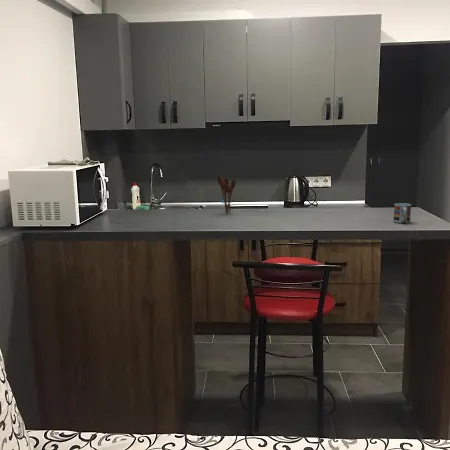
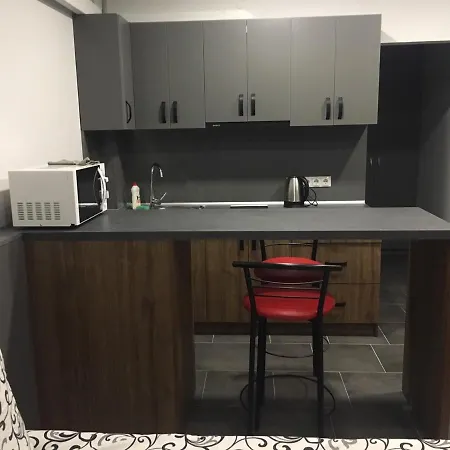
- cup [393,202,412,224]
- utensil holder [217,174,237,214]
